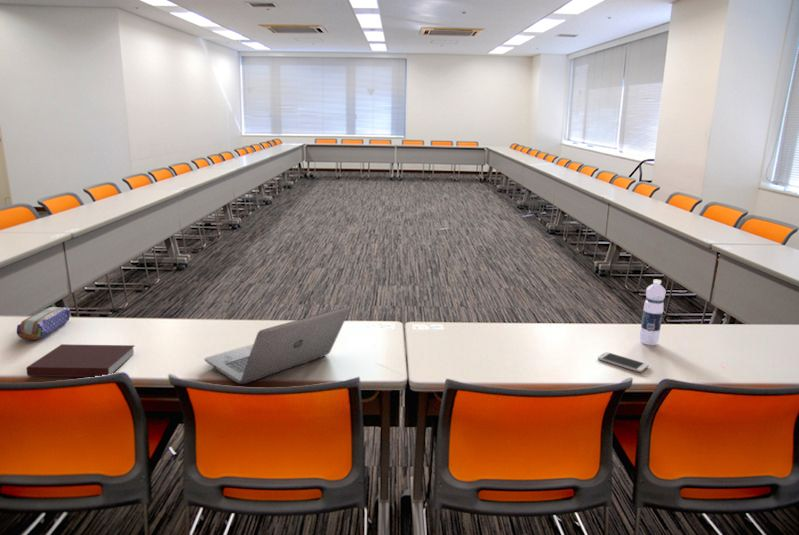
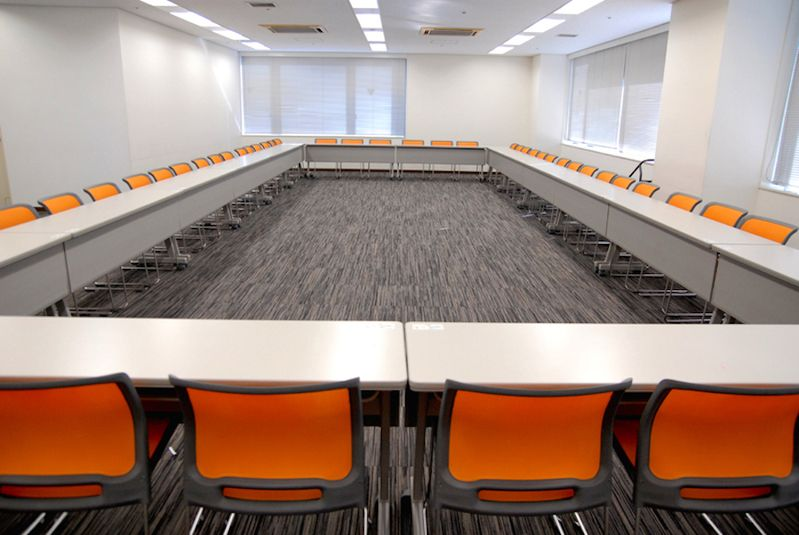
- notebook [25,343,136,378]
- water bottle [639,279,667,346]
- smartphone [597,351,649,373]
- pencil case [16,306,71,341]
- laptop [203,305,352,385]
